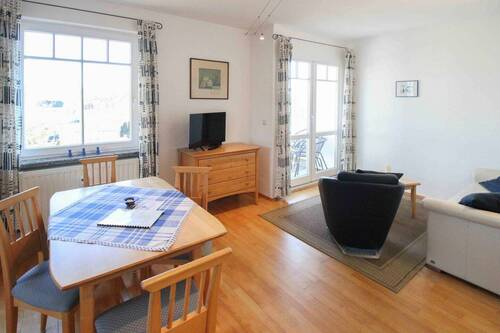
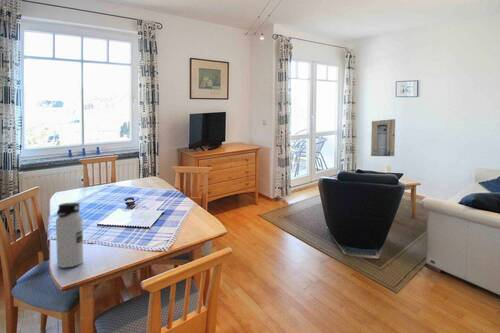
+ wall art [370,118,396,157]
+ water bottle [55,202,84,268]
